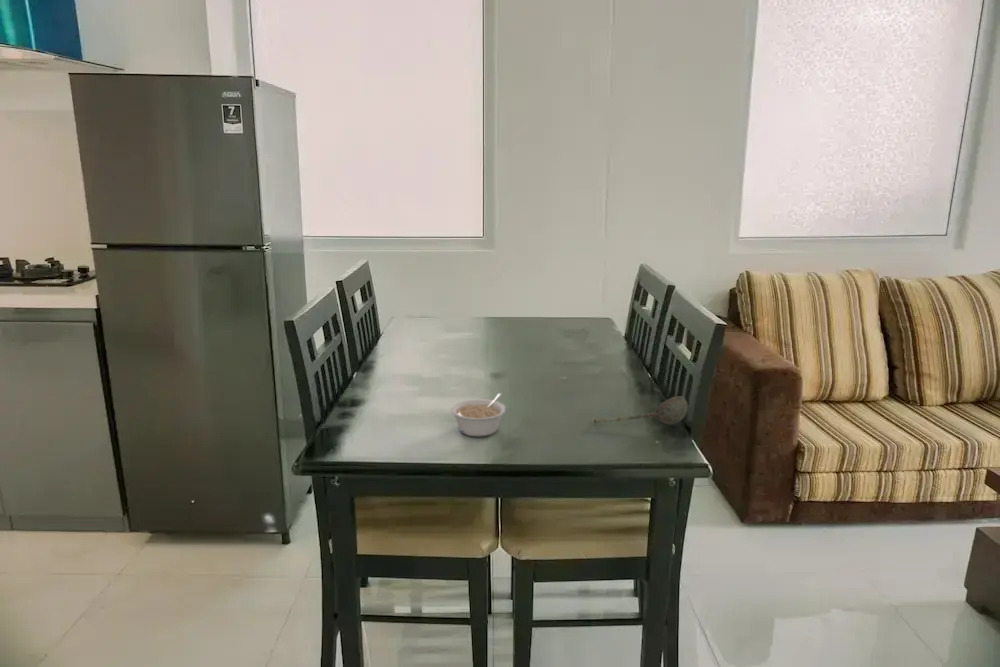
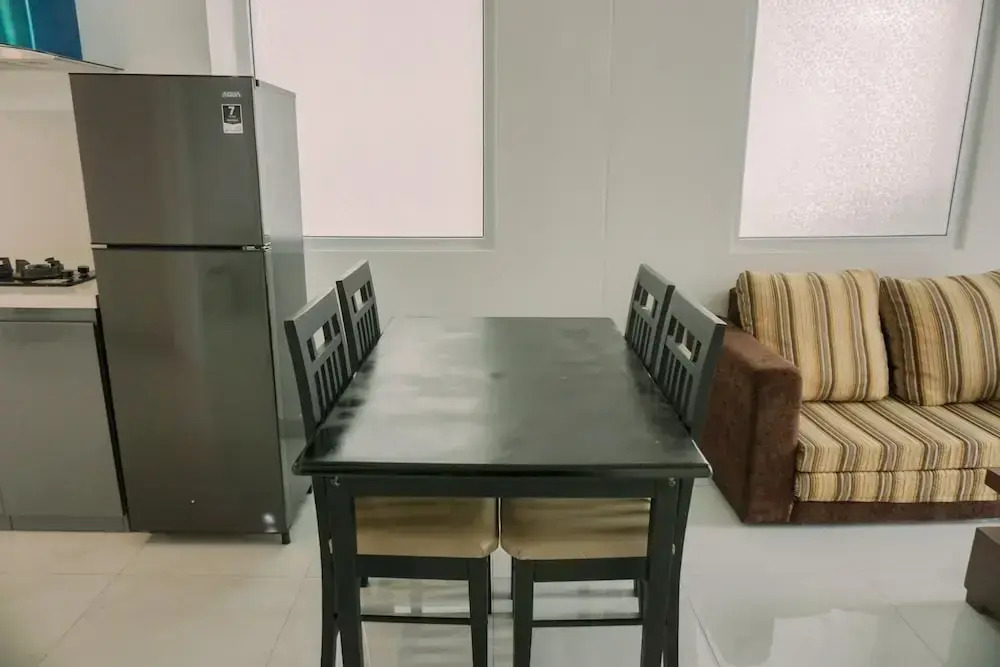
- legume [449,392,507,437]
- soupspoon [592,395,689,426]
